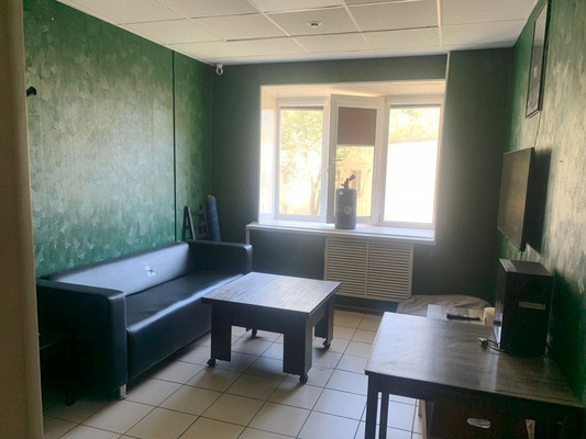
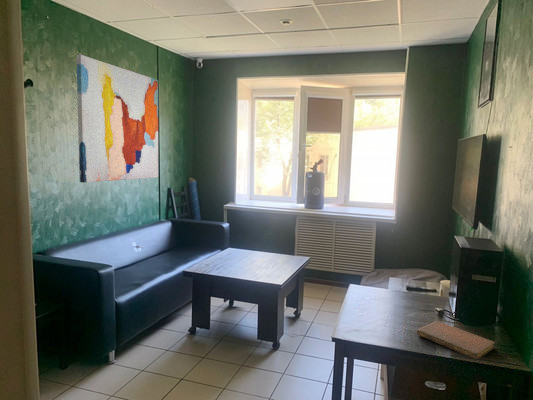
+ wall art [75,54,159,184]
+ notebook [416,320,496,361]
